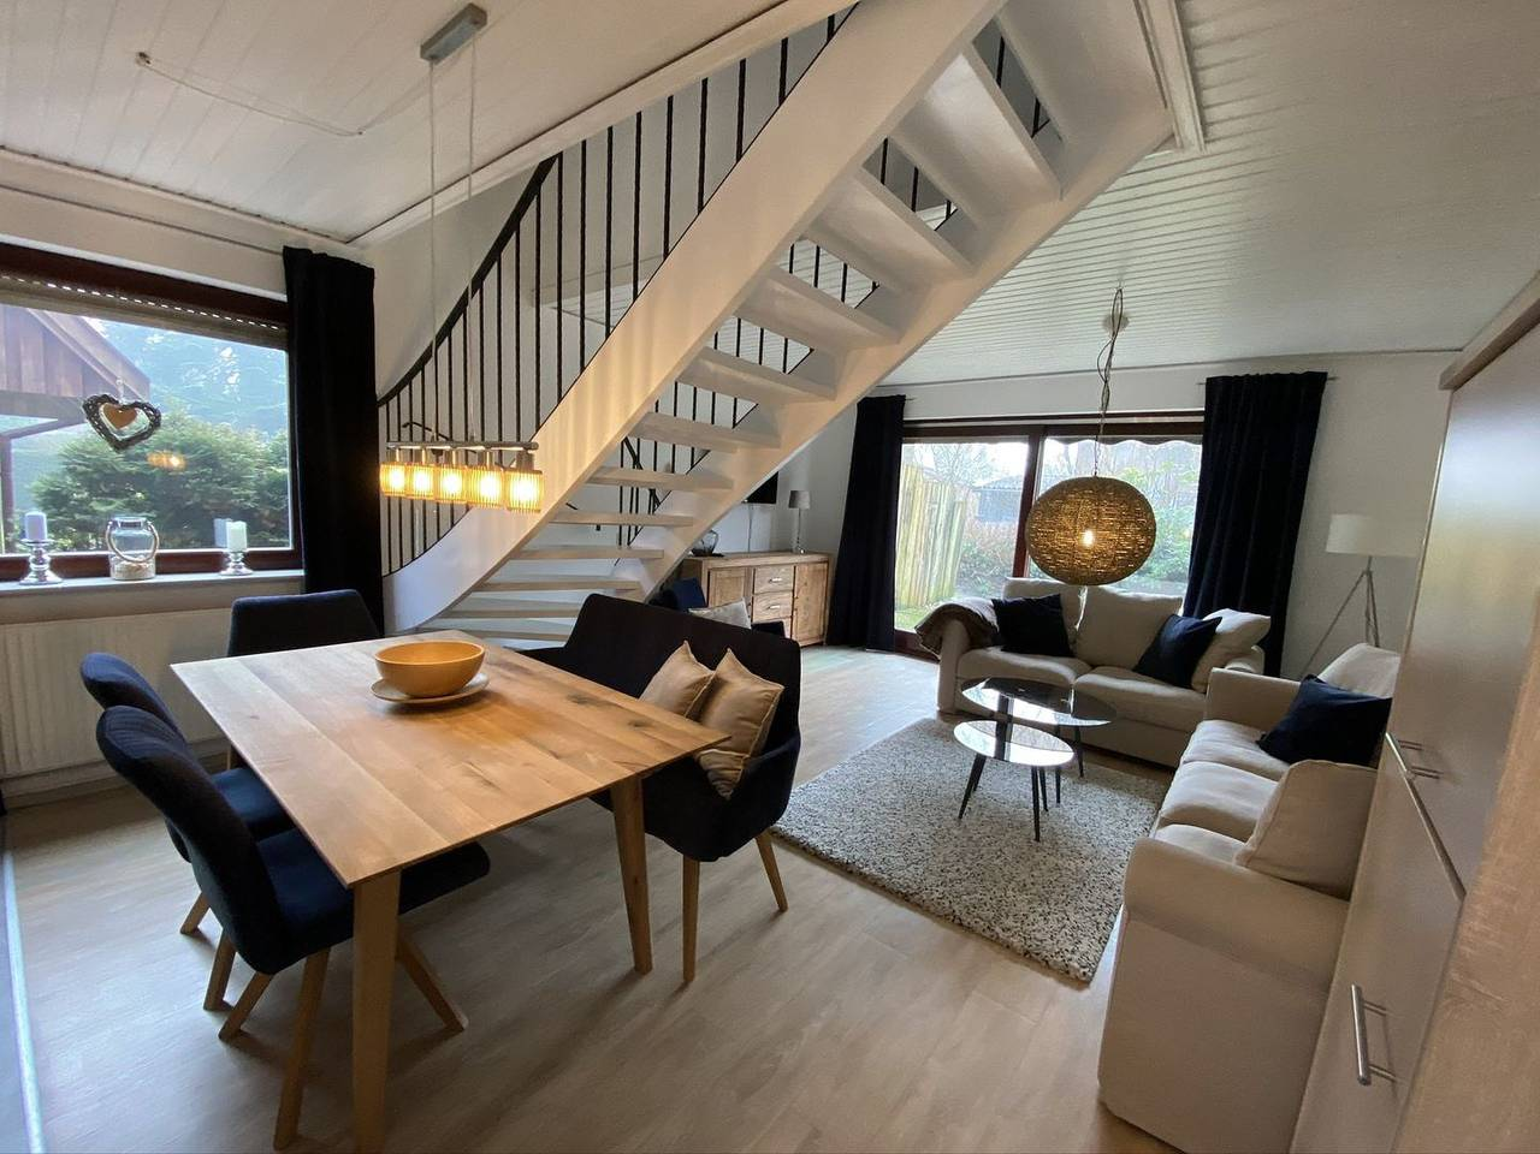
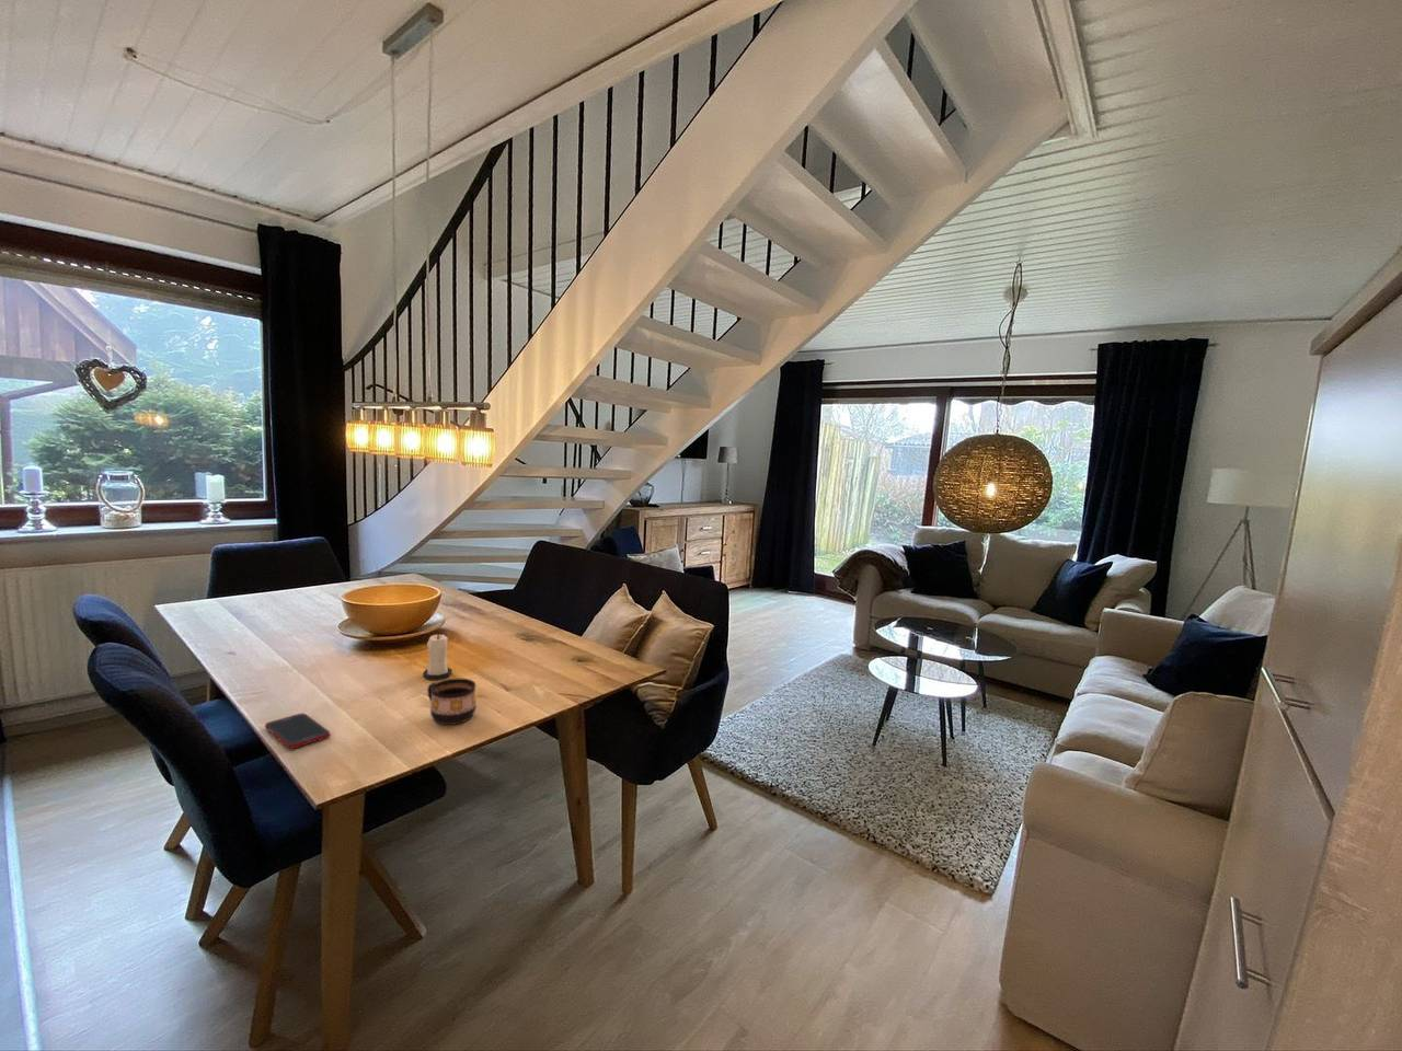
+ cup [426,678,478,725]
+ candle [422,633,453,681]
+ cell phone [264,712,331,750]
